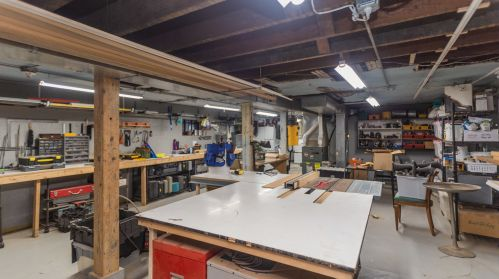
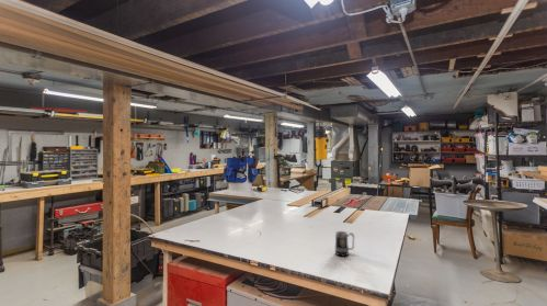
+ mug [334,230,355,258]
